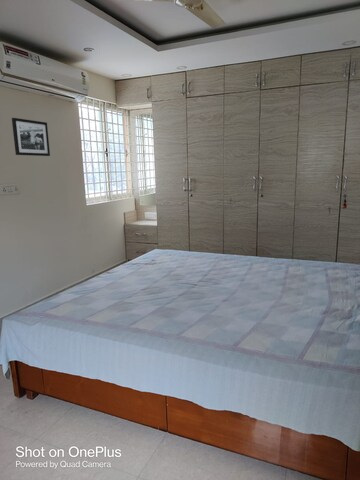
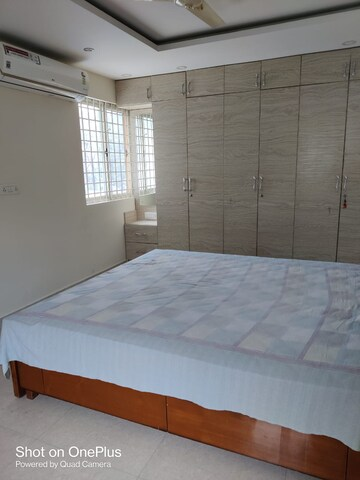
- picture frame [11,117,51,157]
